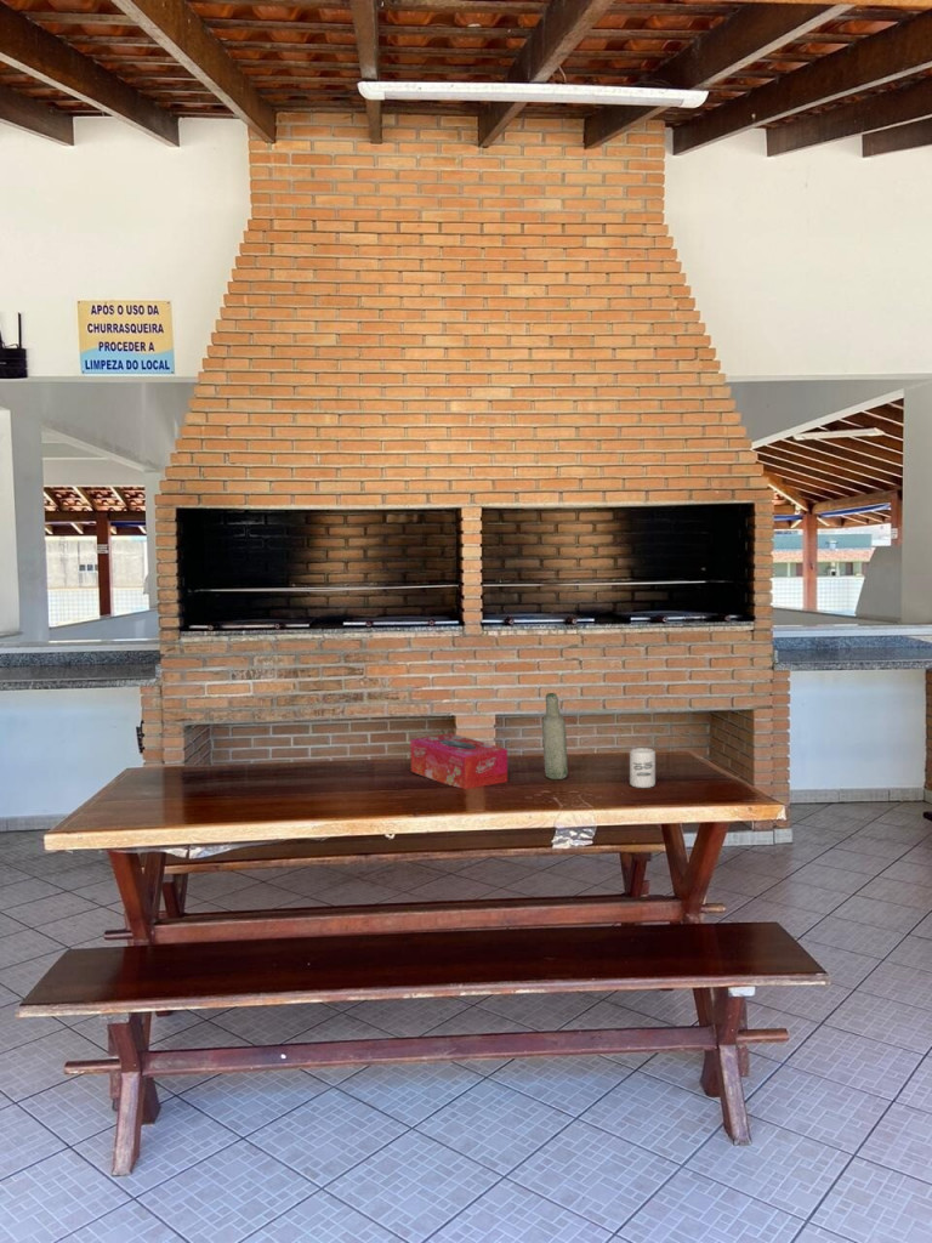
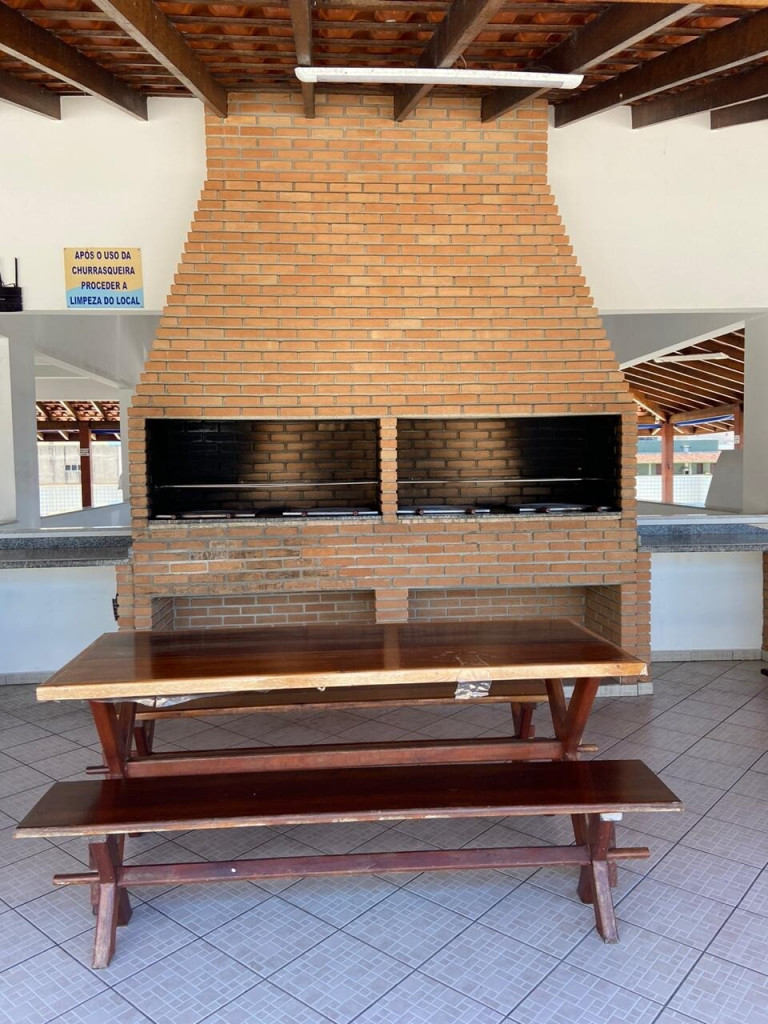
- cup [629,747,657,789]
- bottle [541,692,569,781]
- tissue box [409,732,508,790]
